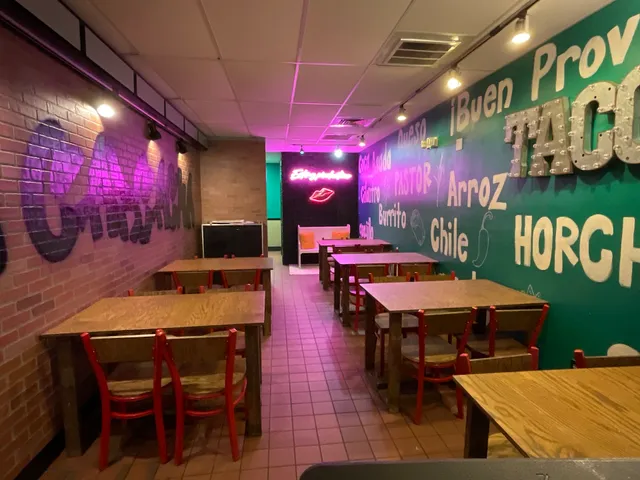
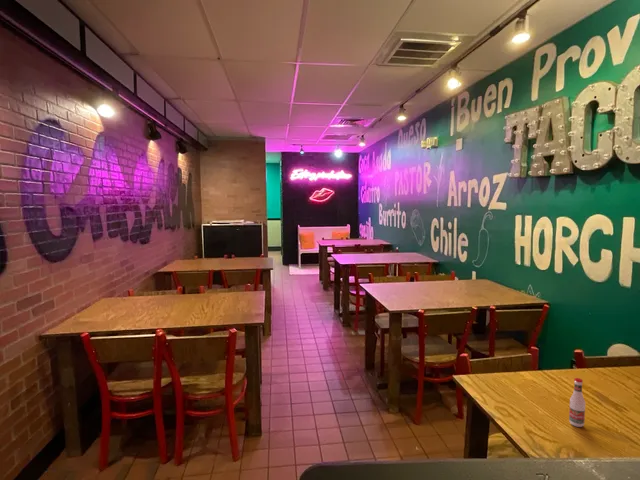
+ tabasco sauce [568,377,586,428]
